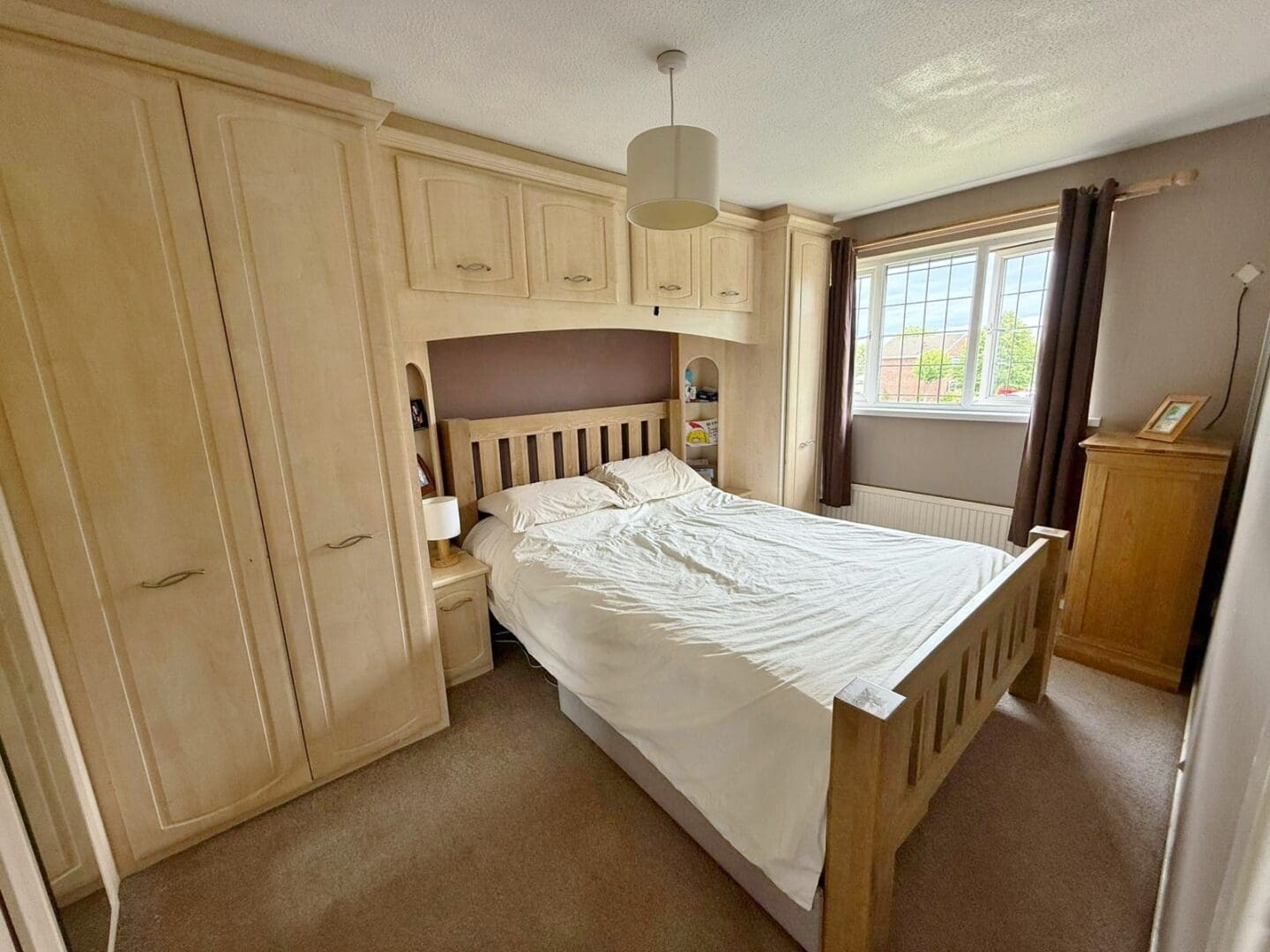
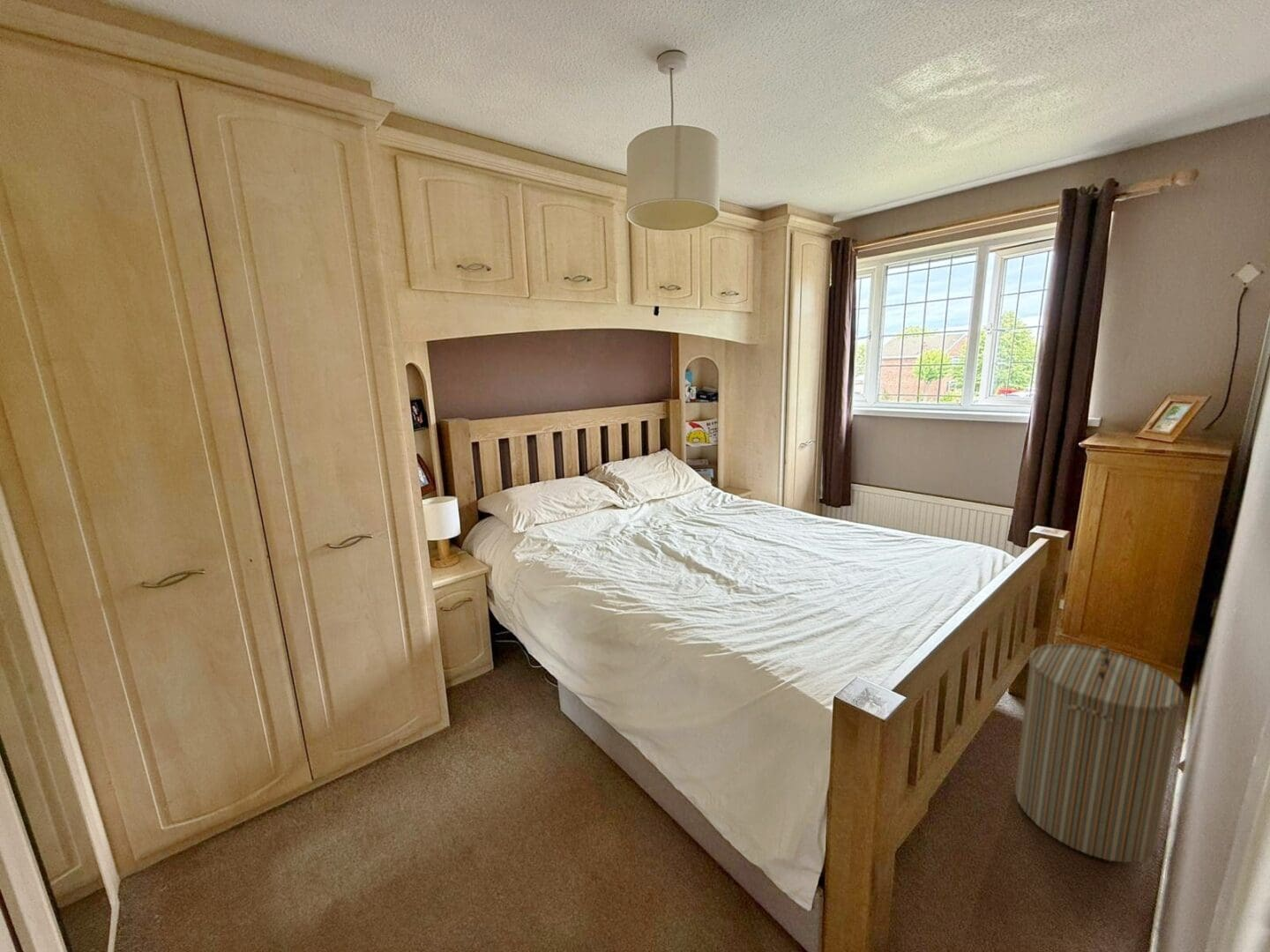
+ laundry hamper [1014,643,1185,863]
